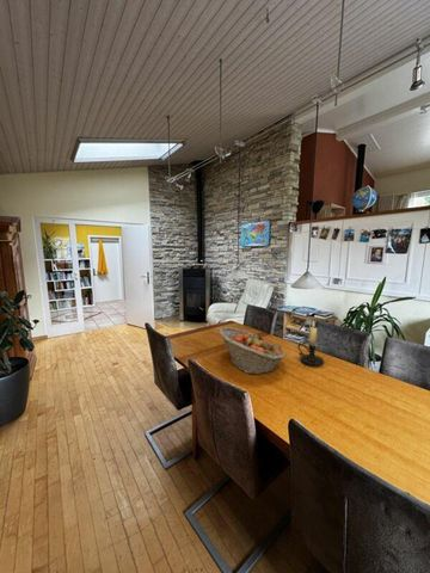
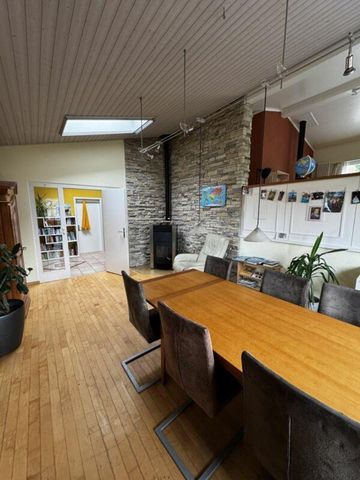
- fruit basket [219,326,287,376]
- candle holder [297,320,325,368]
